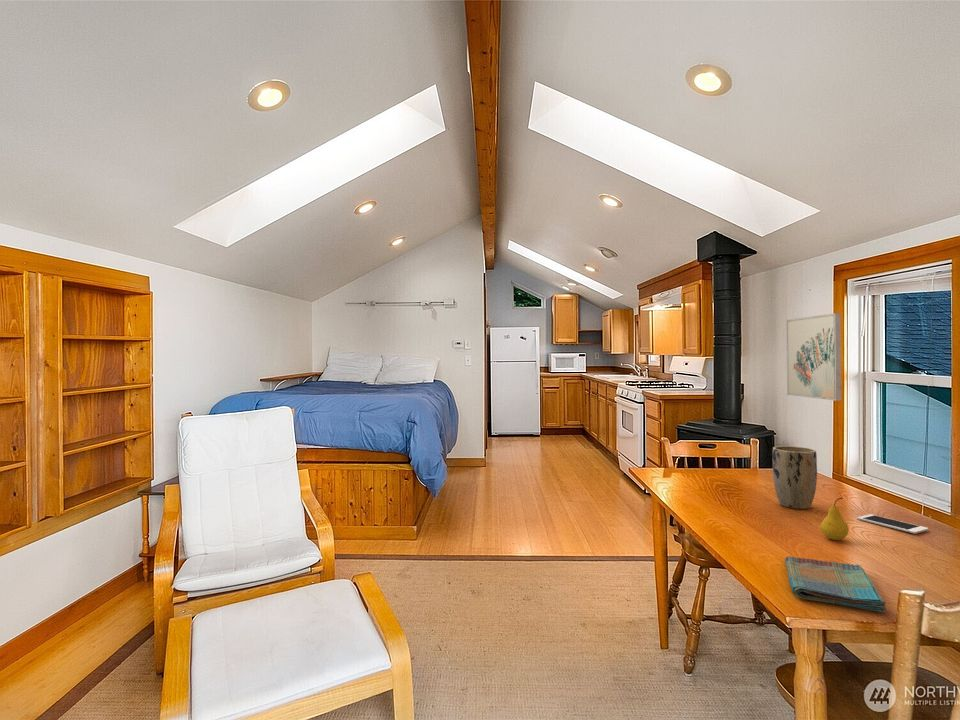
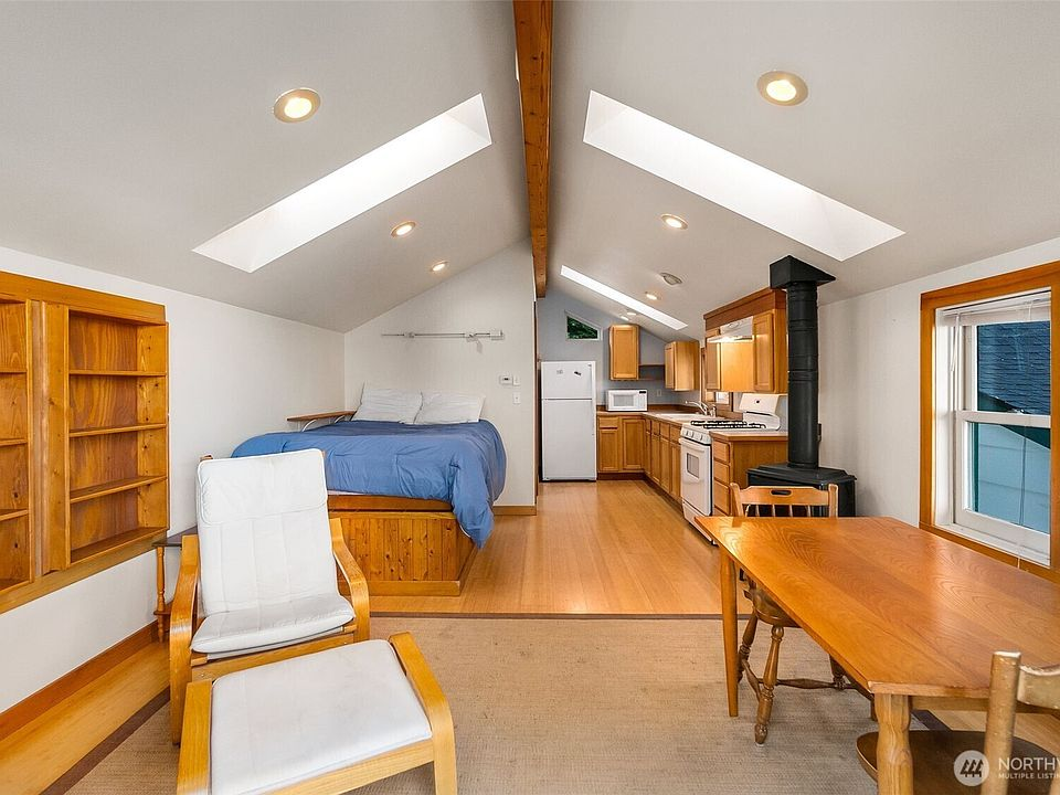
- plant pot [771,445,818,510]
- fruit [820,496,850,541]
- dish towel [784,555,888,613]
- wall art [785,312,842,402]
- cell phone [856,513,929,535]
